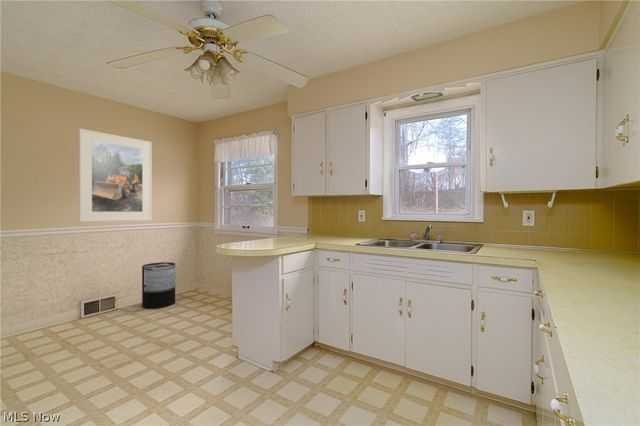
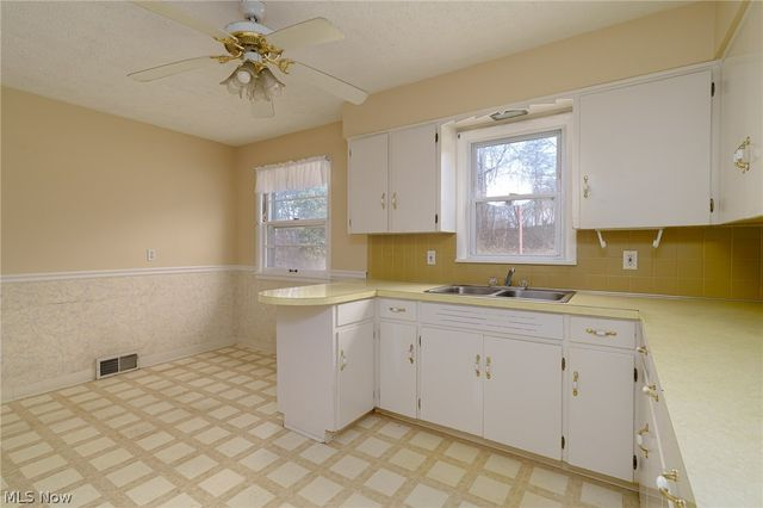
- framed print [78,128,153,223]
- trash can [141,261,176,310]
